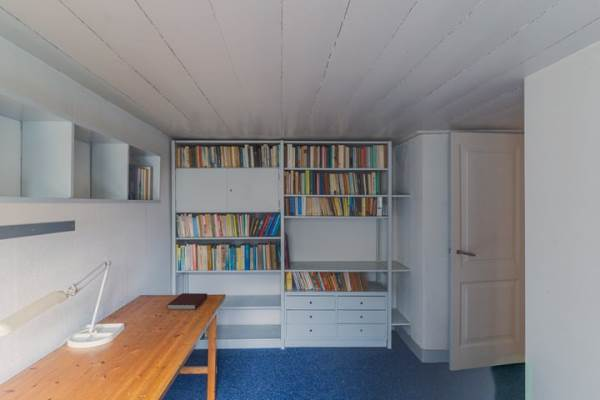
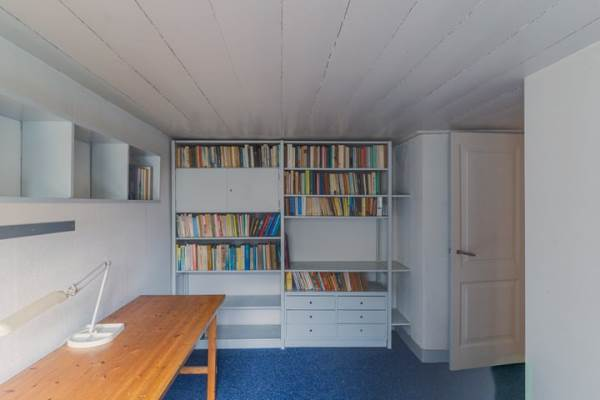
- notebook [167,292,208,310]
